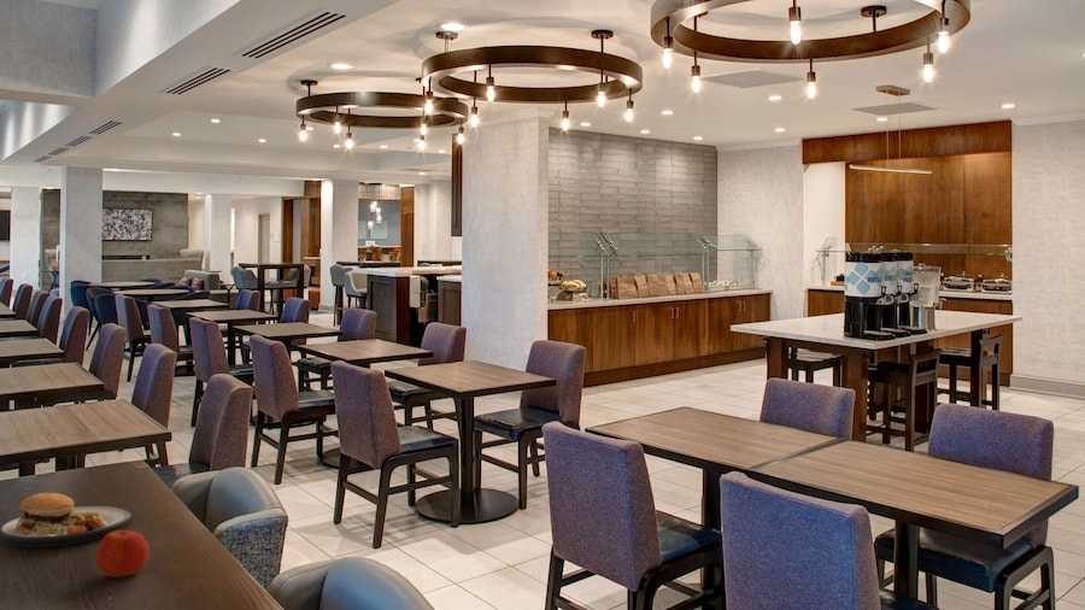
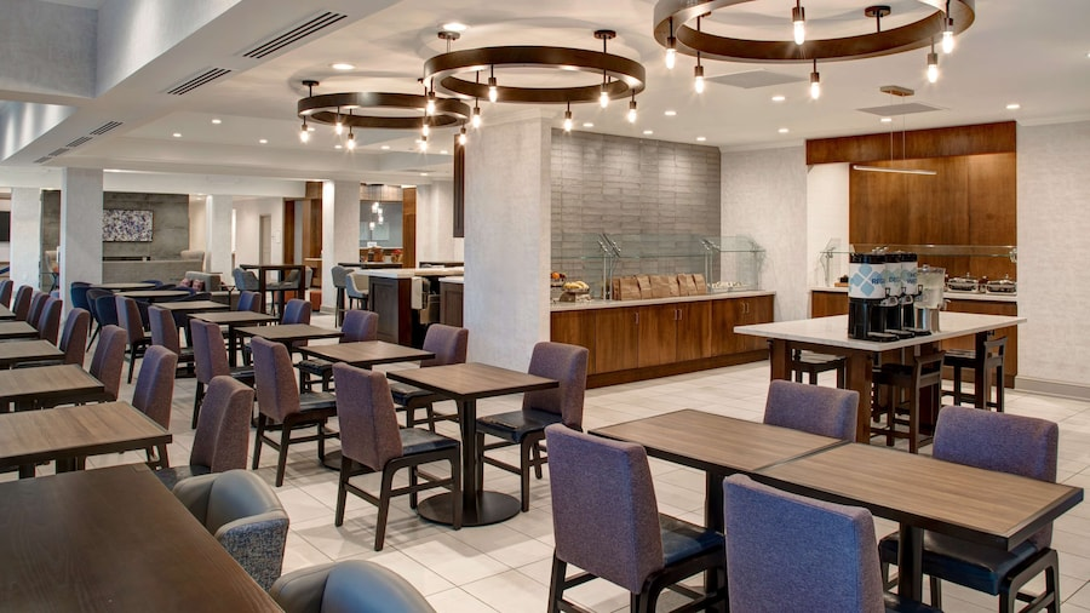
- apple [95,527,149,579]
- plate [0,473,133,549]
